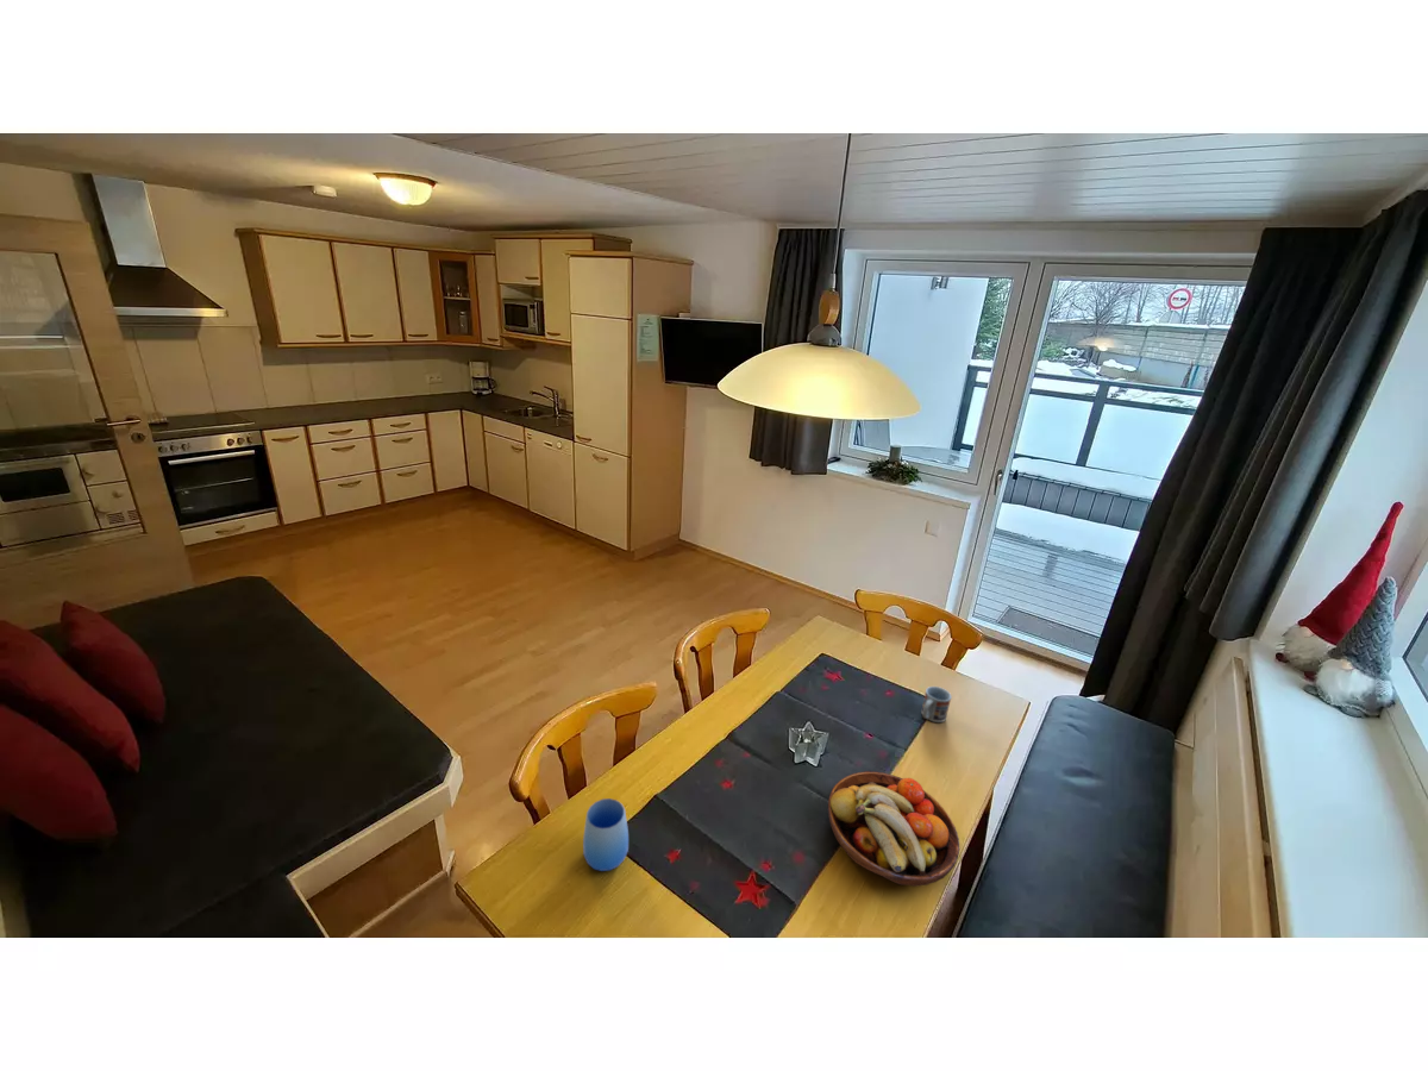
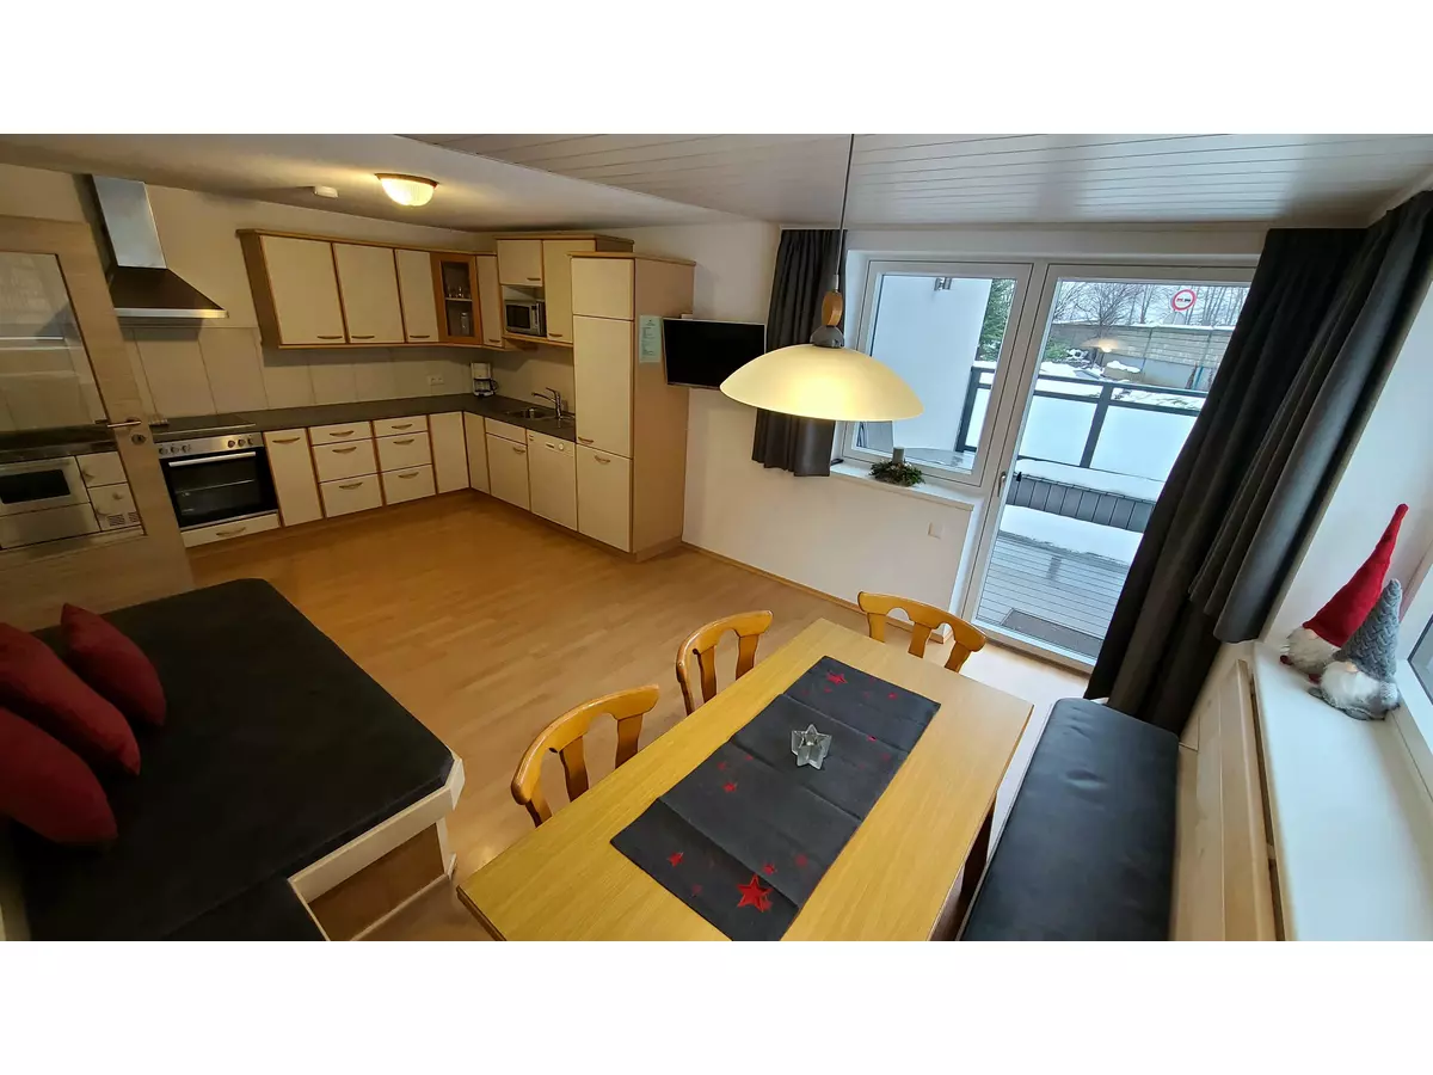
- fruit bowl [827,770,960,888]
- cup [920,685,953,724]
- cup [582,797,630,872]
